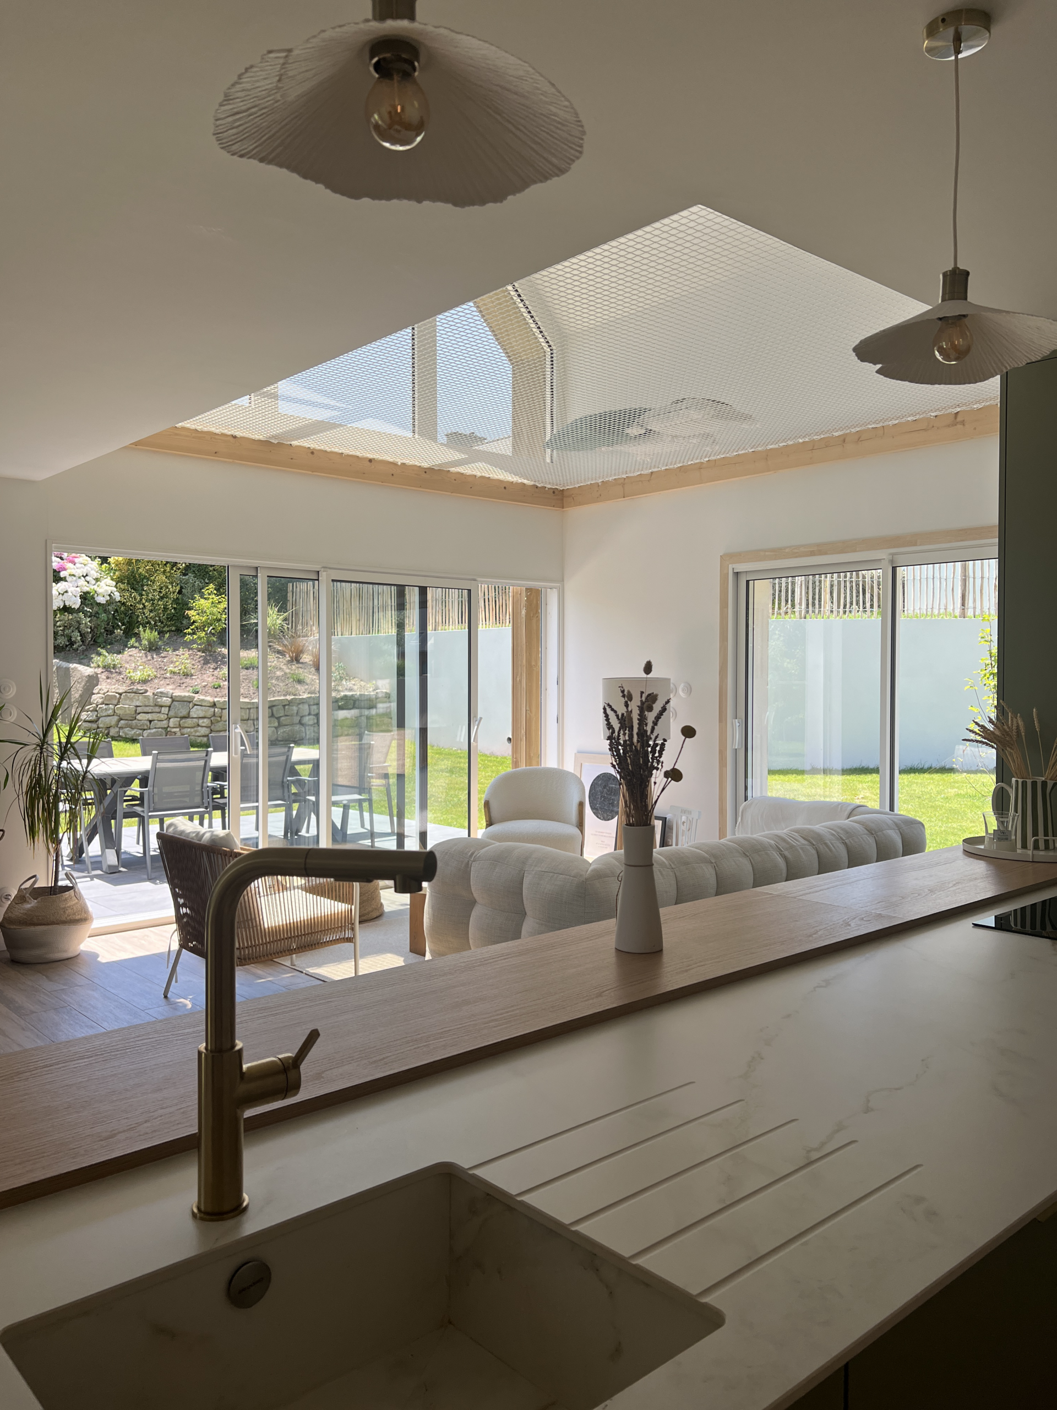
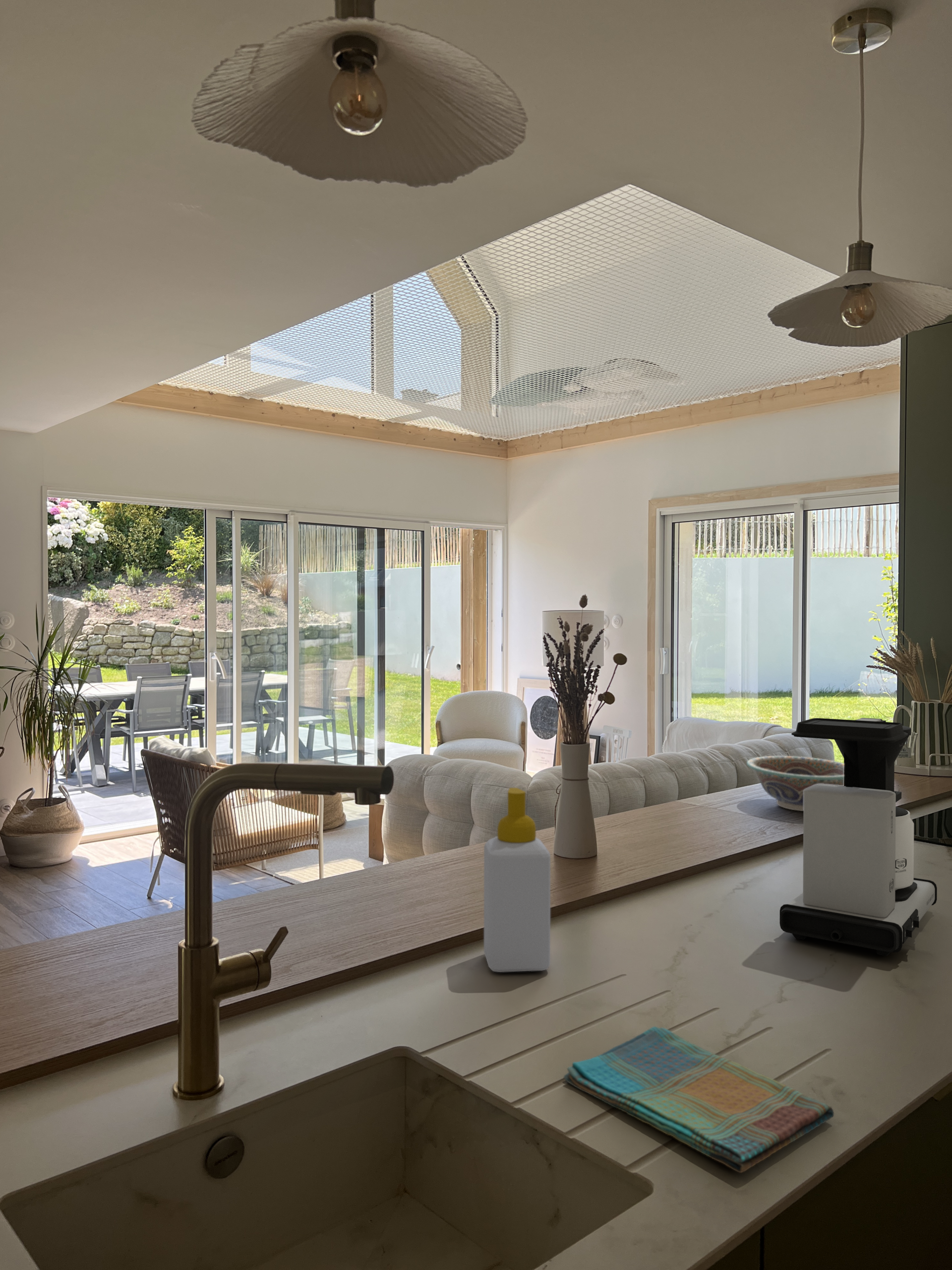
+ coffee maker [779,717,938,956]
+ decorative bowl [746,756,844,812]
+ dish towel [563,1026,834,1173]
+ soap bottle [483,787,551,973]
